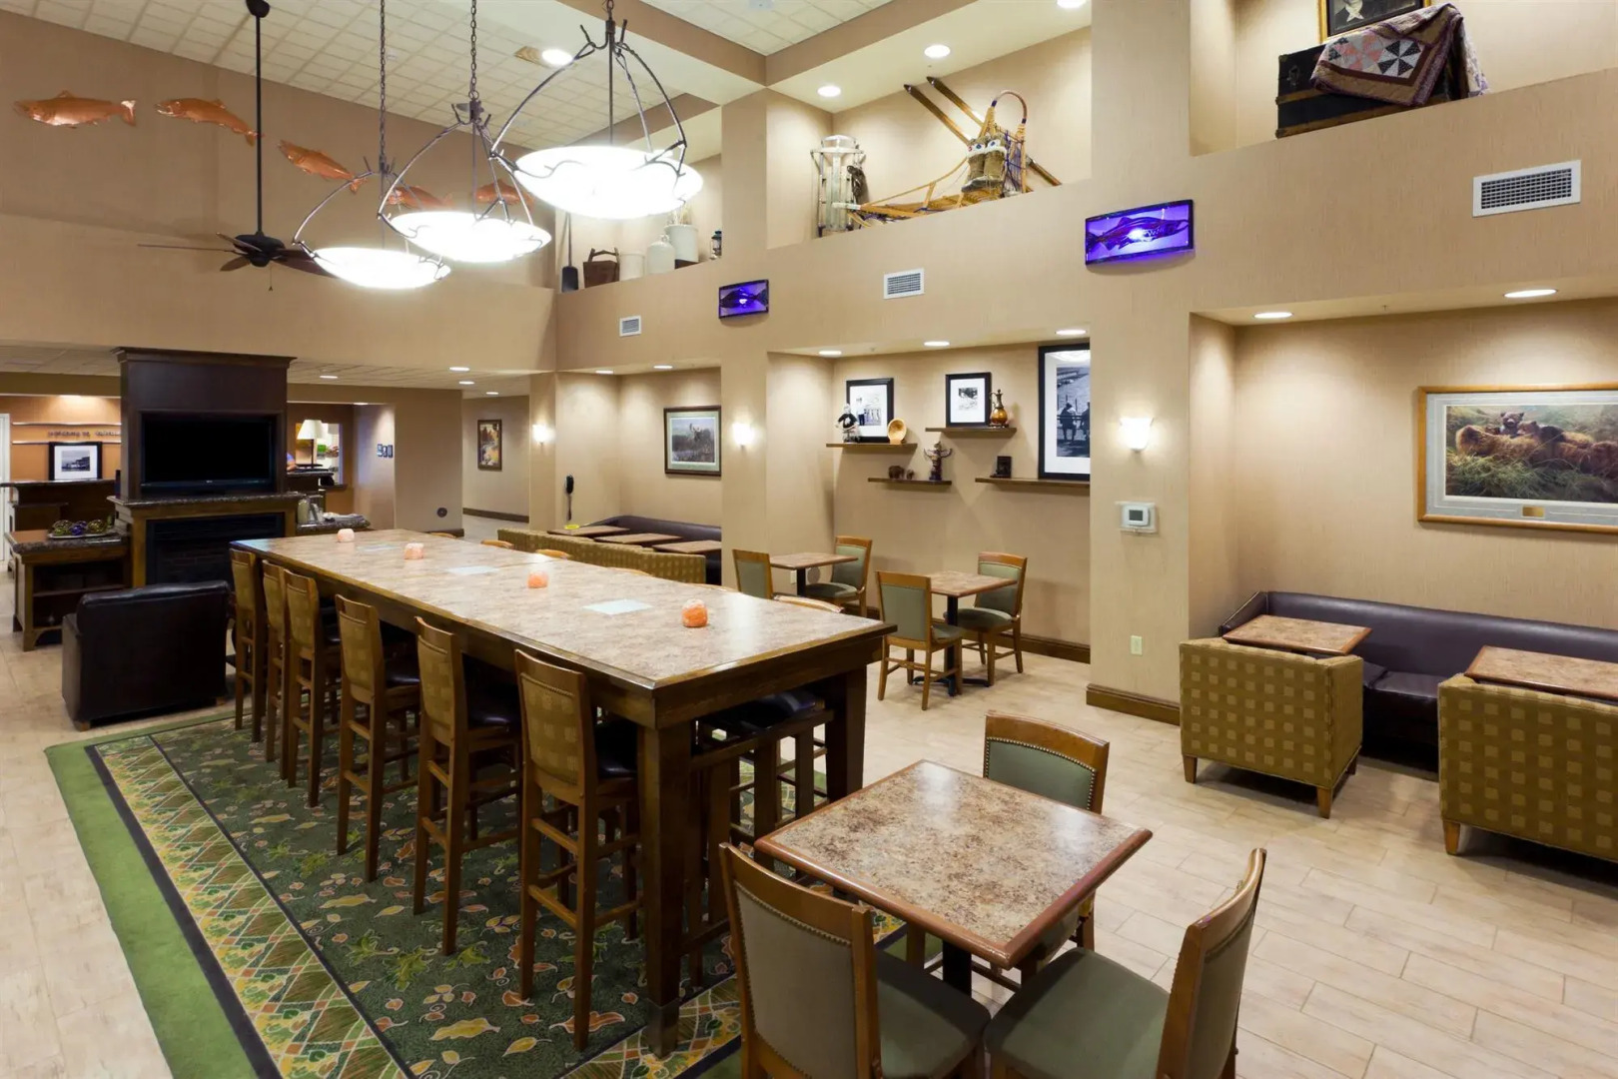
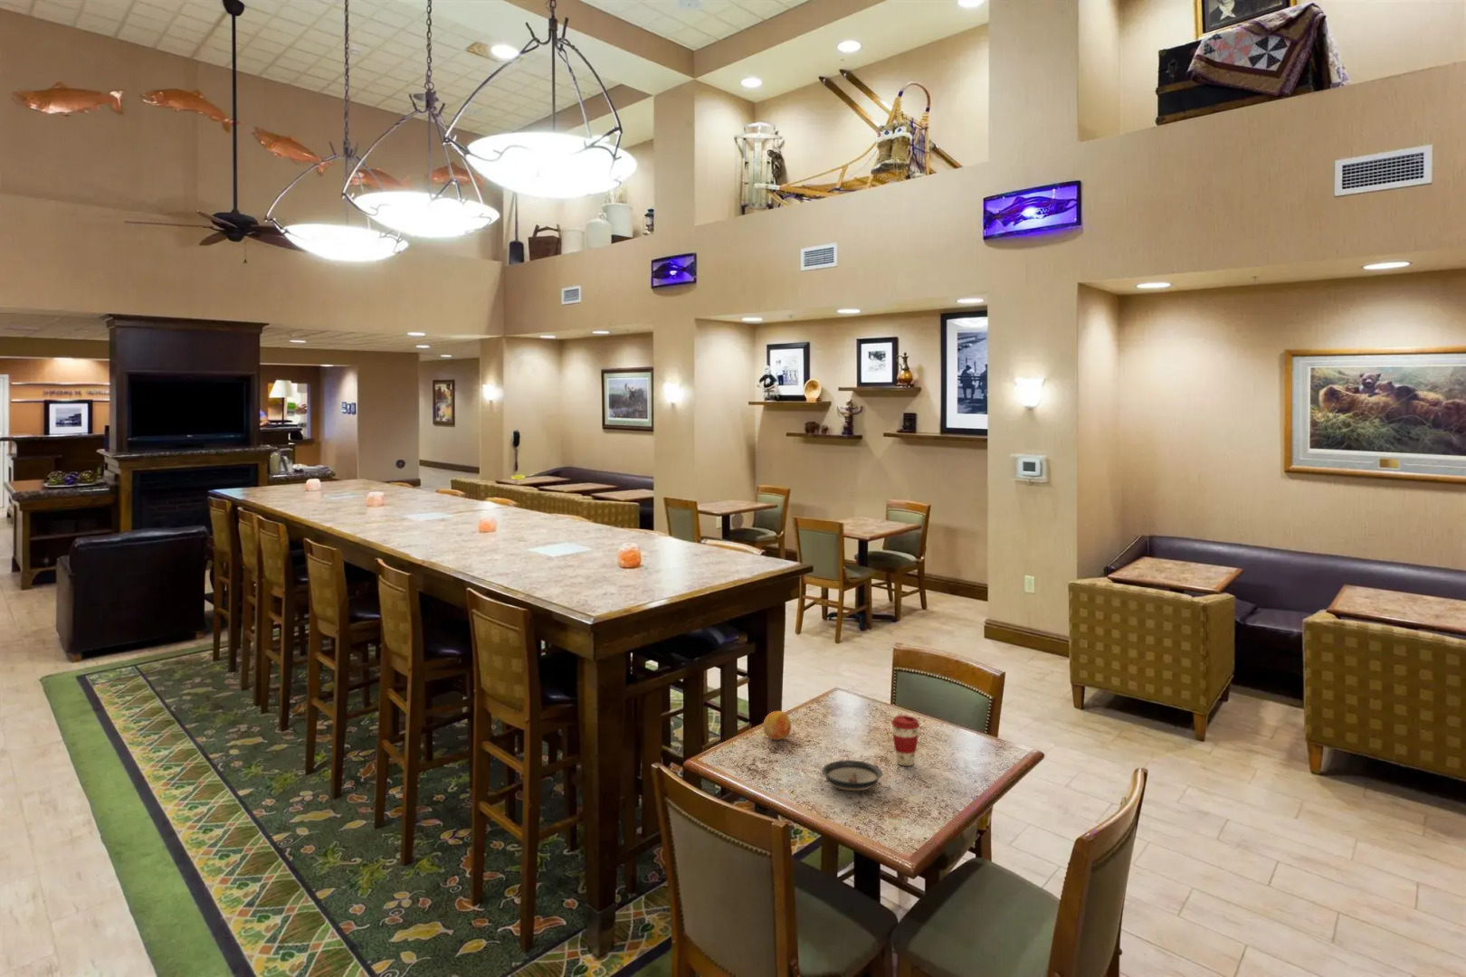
+ saucer [820,759,884,792]
+ coffee cup [890,714,921,768]
+ fruit [762,710,792,740]
